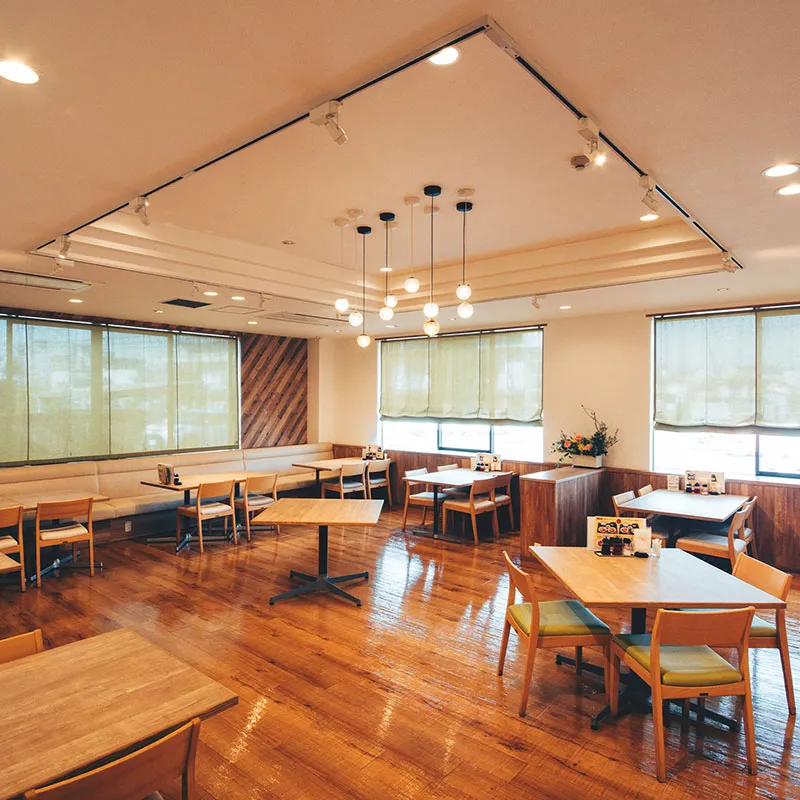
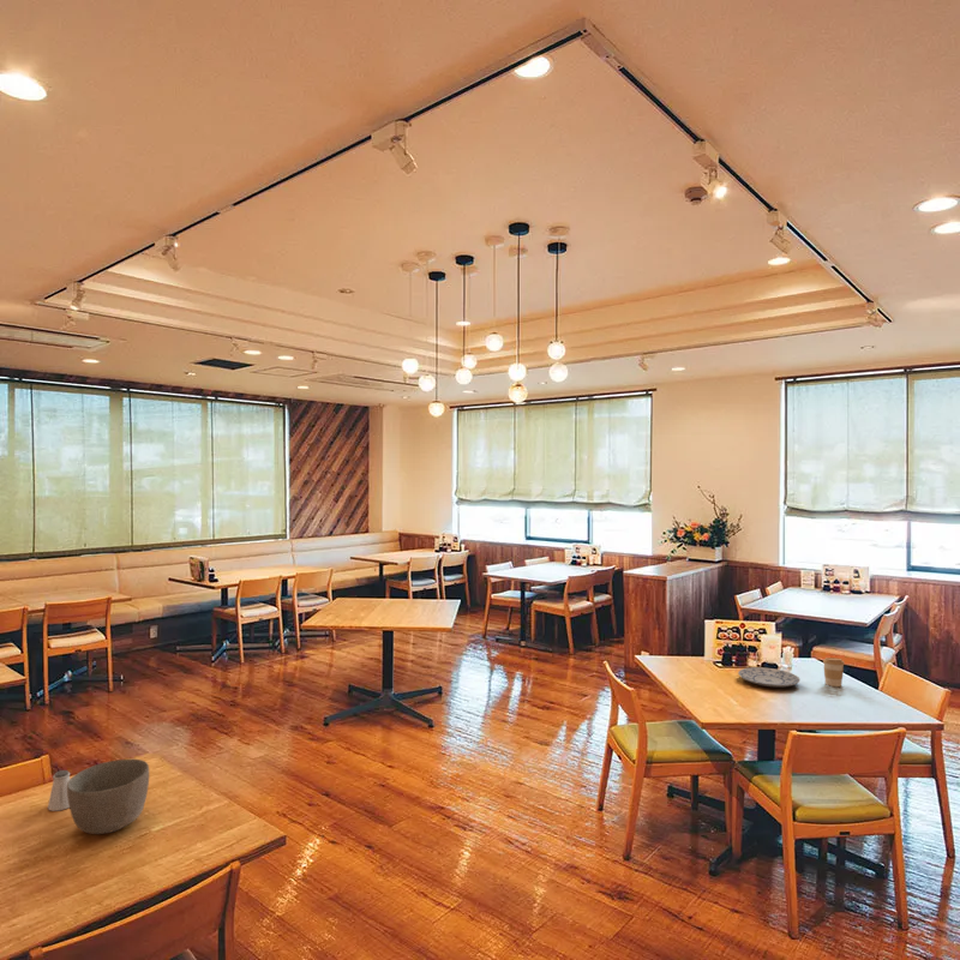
+ bowl [67,757,150,835]
+ saltshaker [47,769,71,812]
+ plate [737,666,802,689]
+ coffee cup [822,656,846,688]
